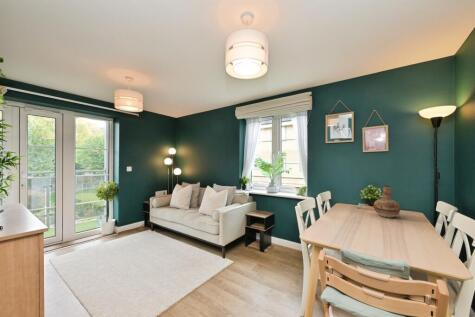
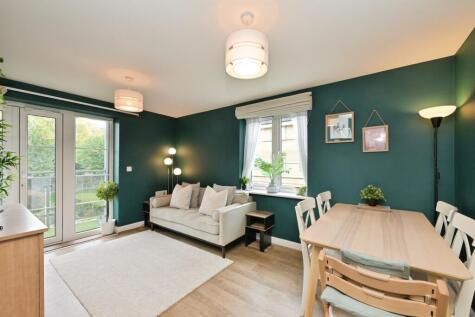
- vase [373,185,401,219]
